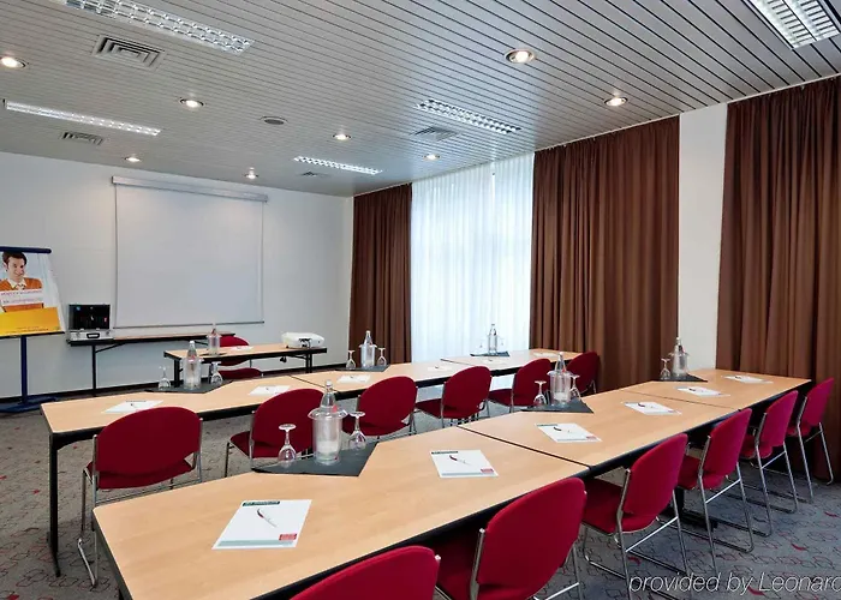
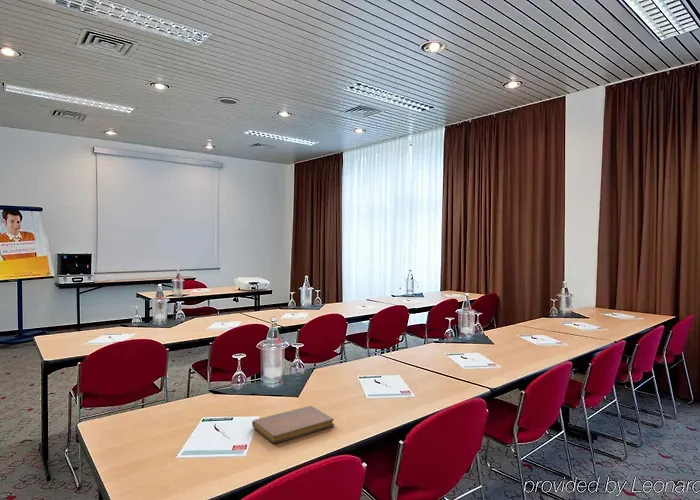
+ notebook [251,405,335,444]
